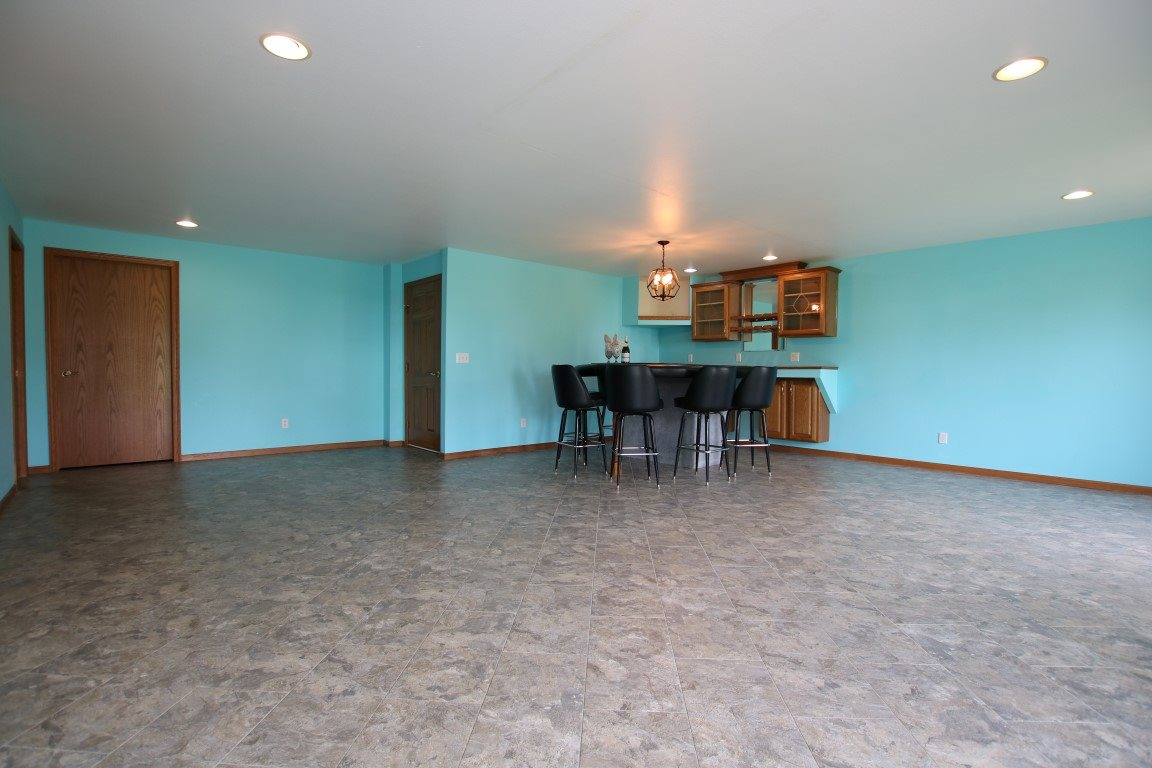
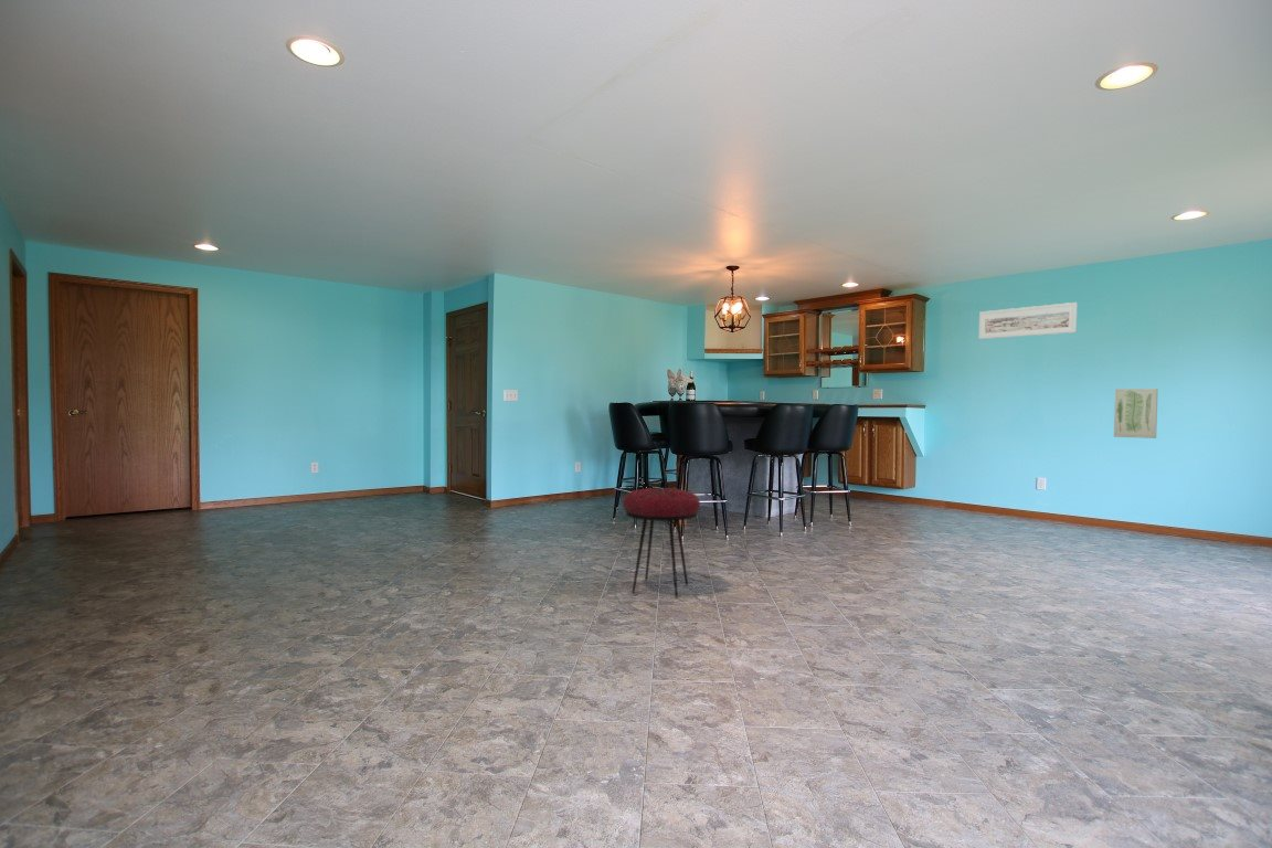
+ stool [622,487,701,598]
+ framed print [978,301,1078,340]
+ wall art [1113,388,1159,439]
